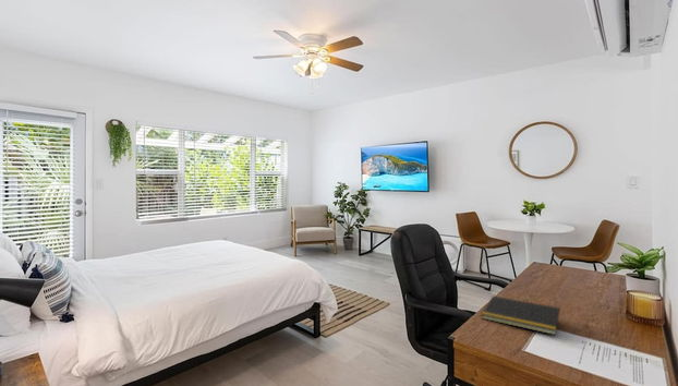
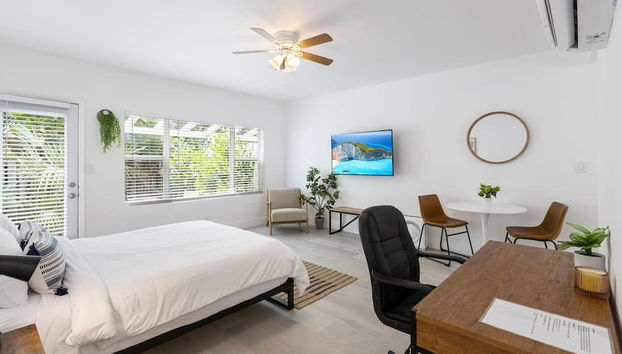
- notepad [481,295,561,336]
